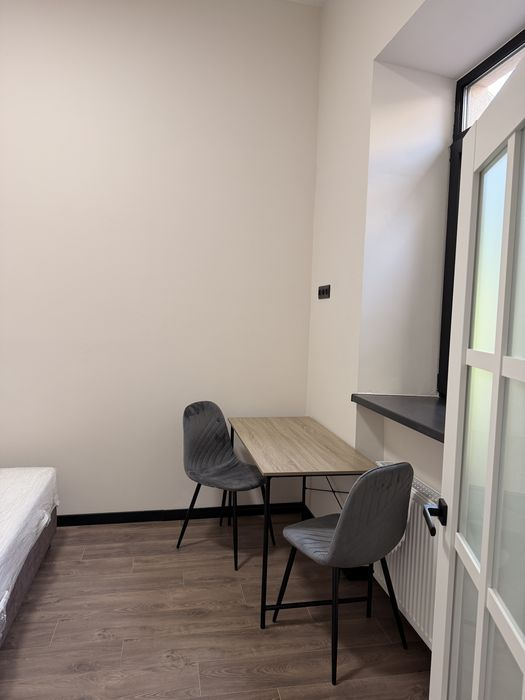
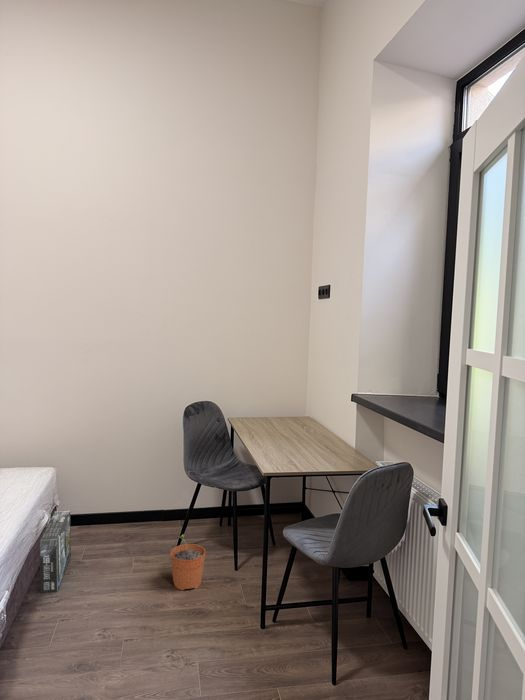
+ box [39,510,72,594]
+ plant pot [170,533,206,591]
